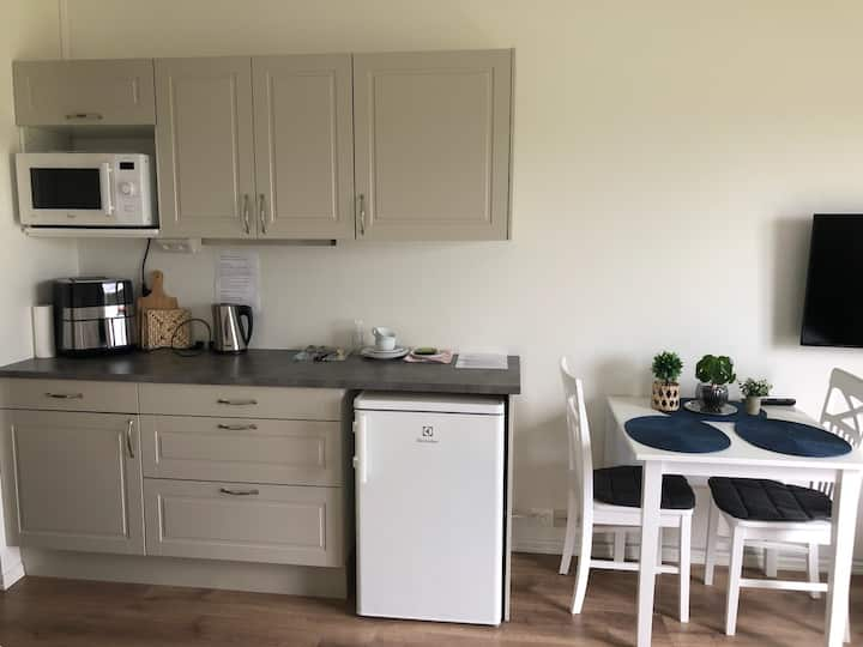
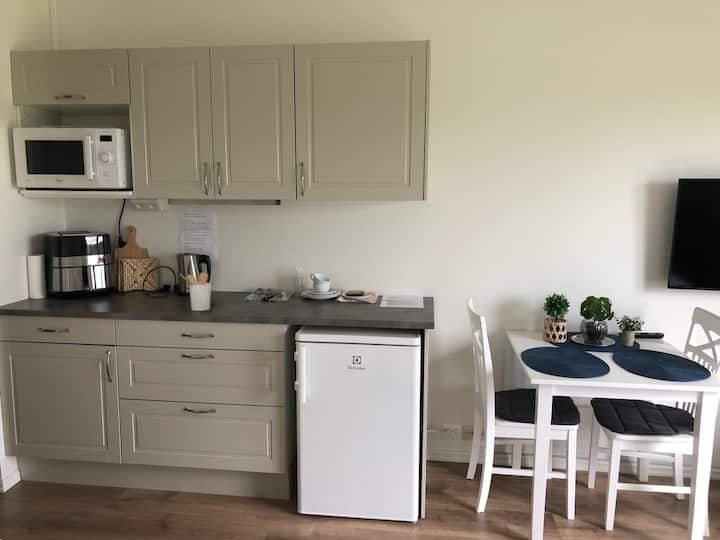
+ utensil holder [179,271,212,312]
